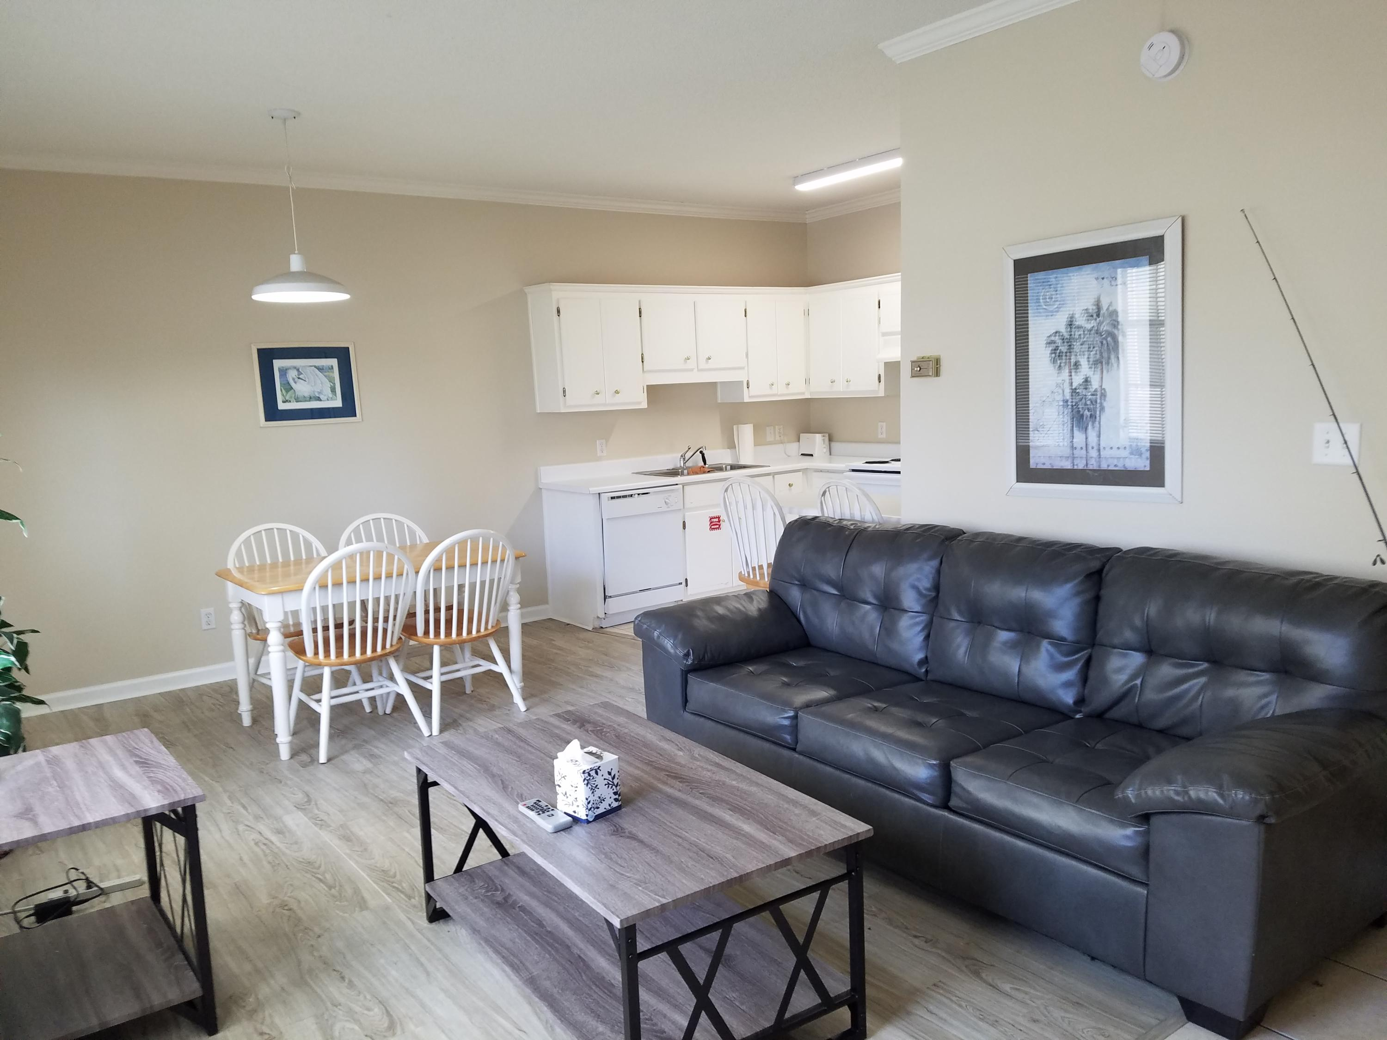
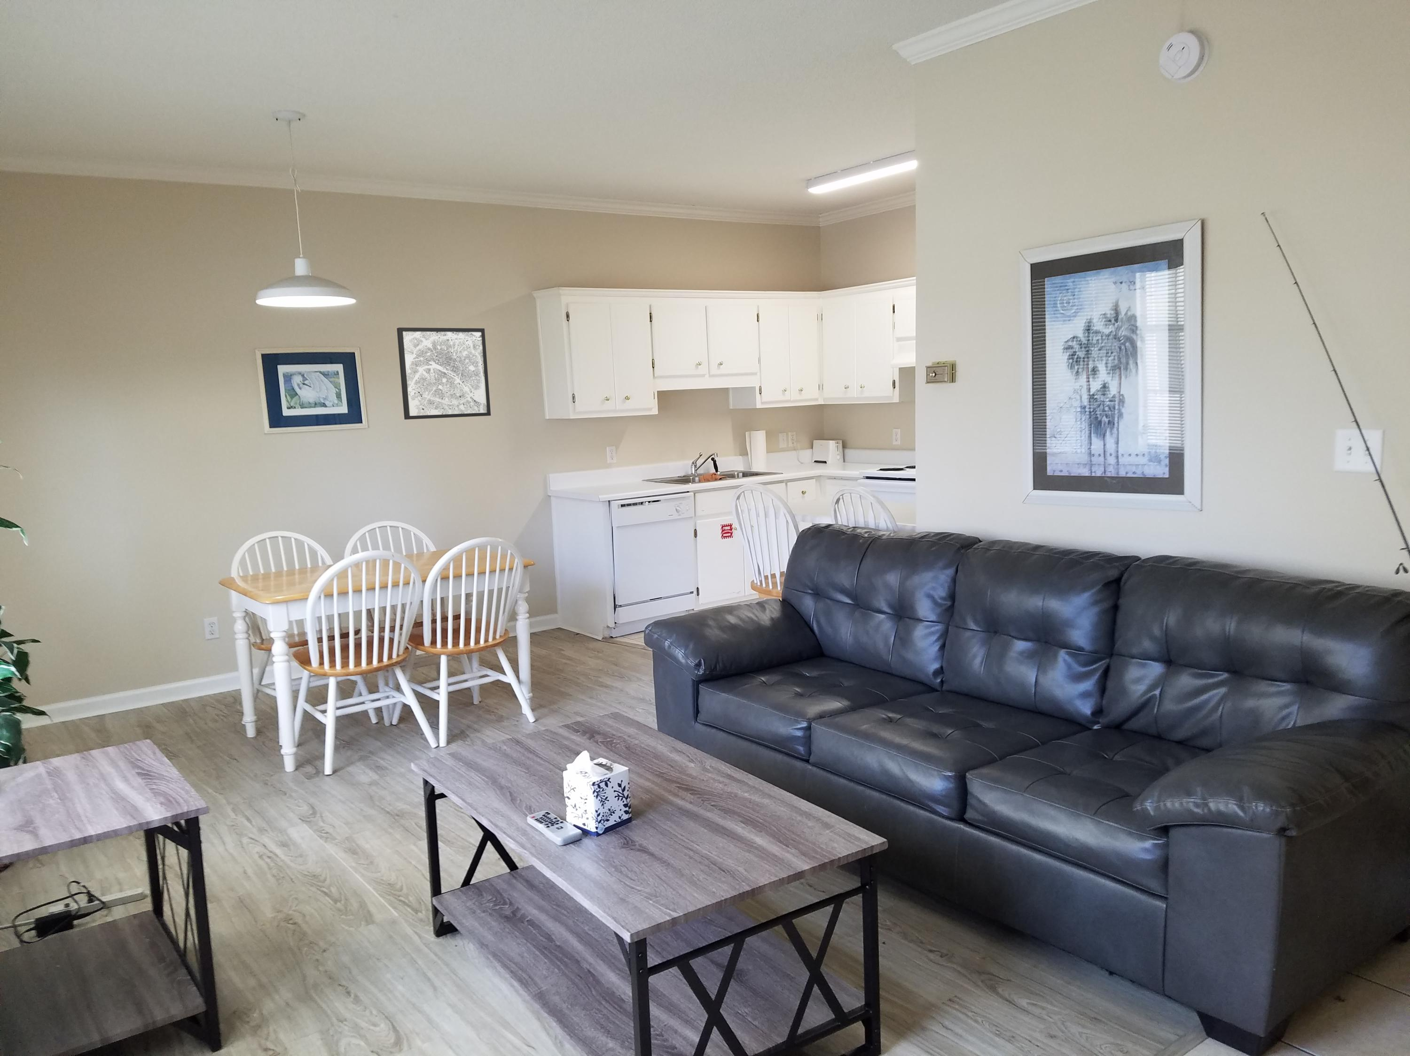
+ wall art [396,327,491,420]
